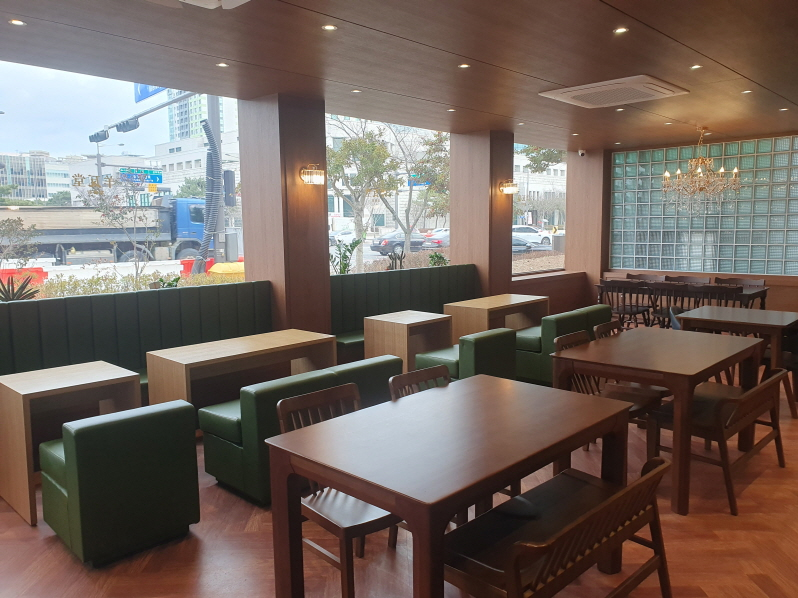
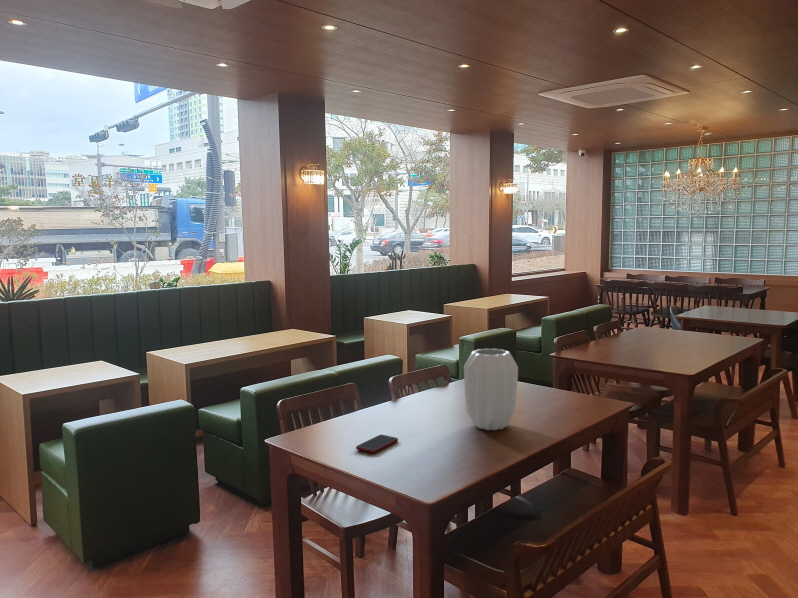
+ cell phone [355,434,399,454]
+ vase [463,348,519,431]
